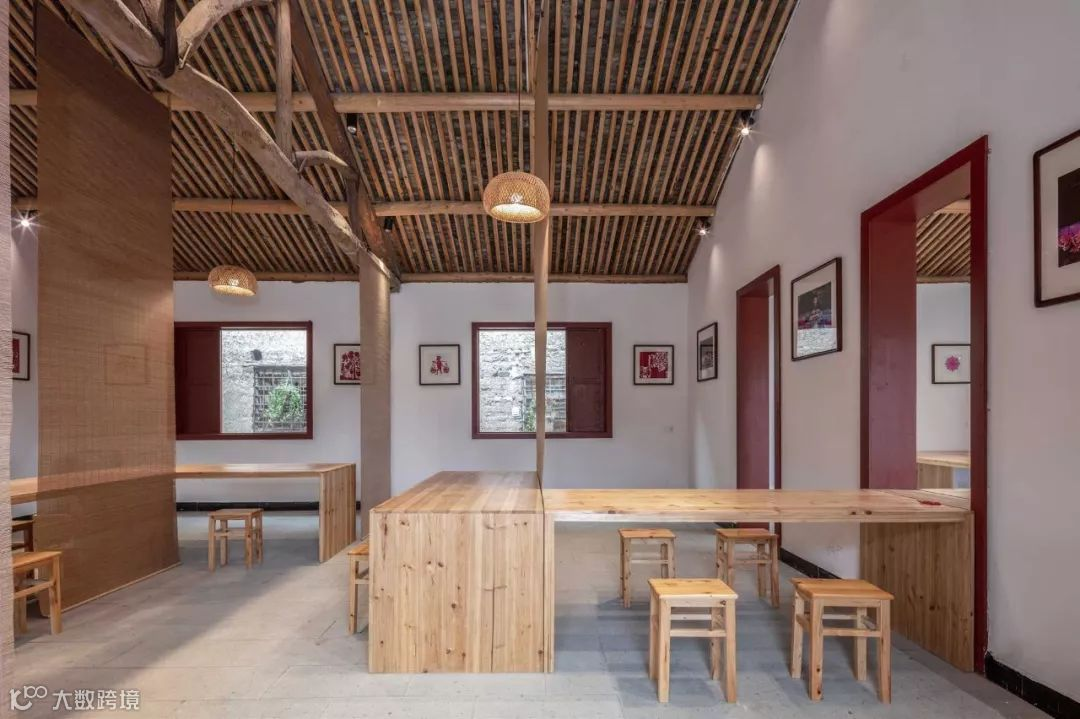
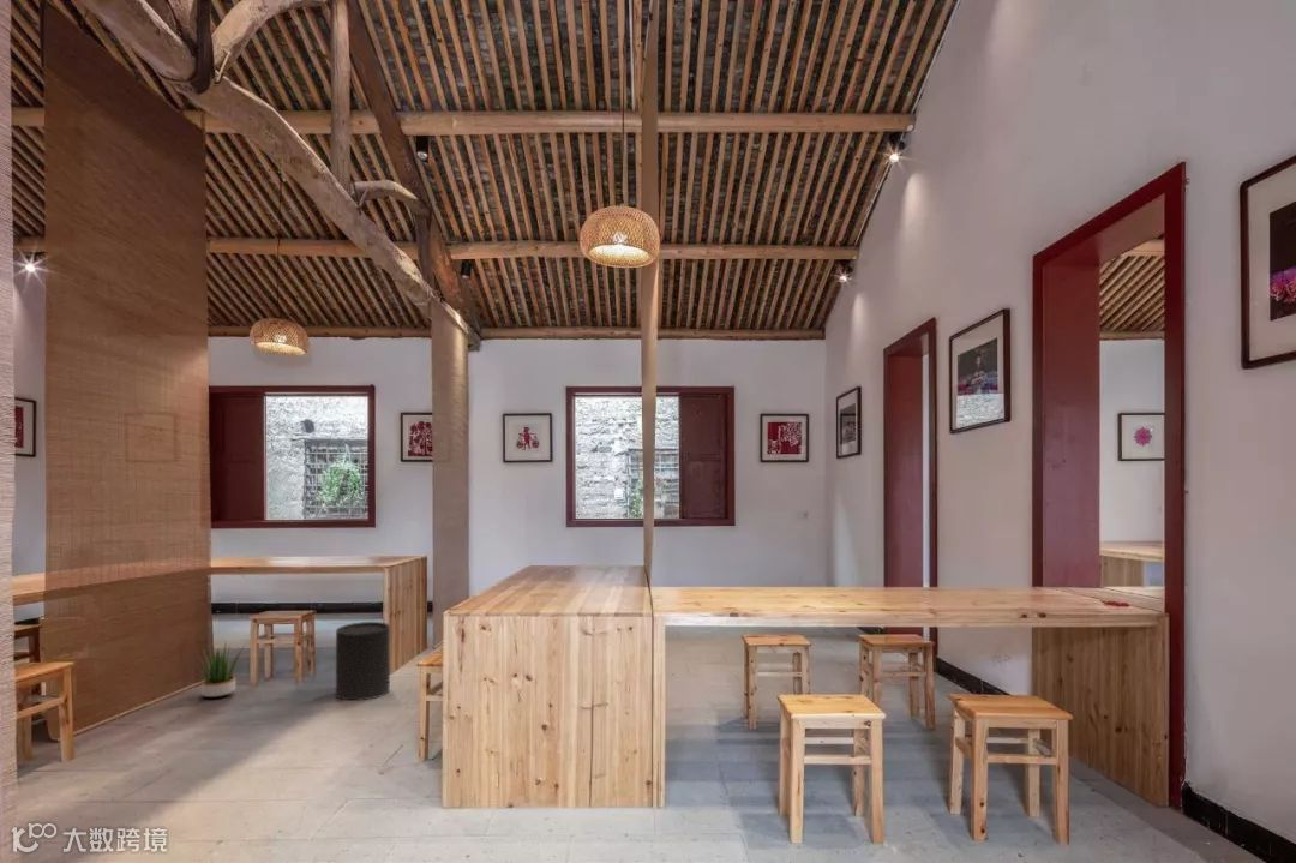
+ trash can [335,621,391,701]
+ potted plant [190,640,246,699]
